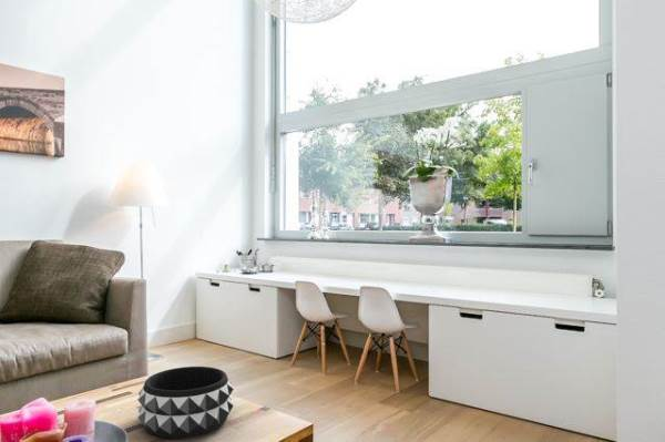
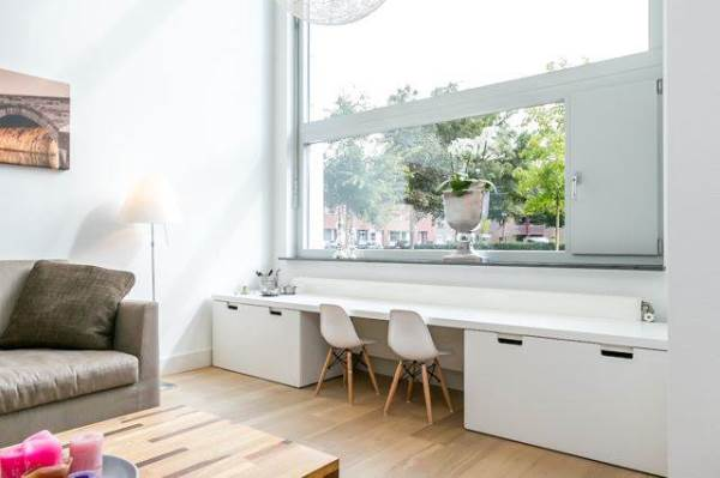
- decorative bowl [136,366,235,440]
